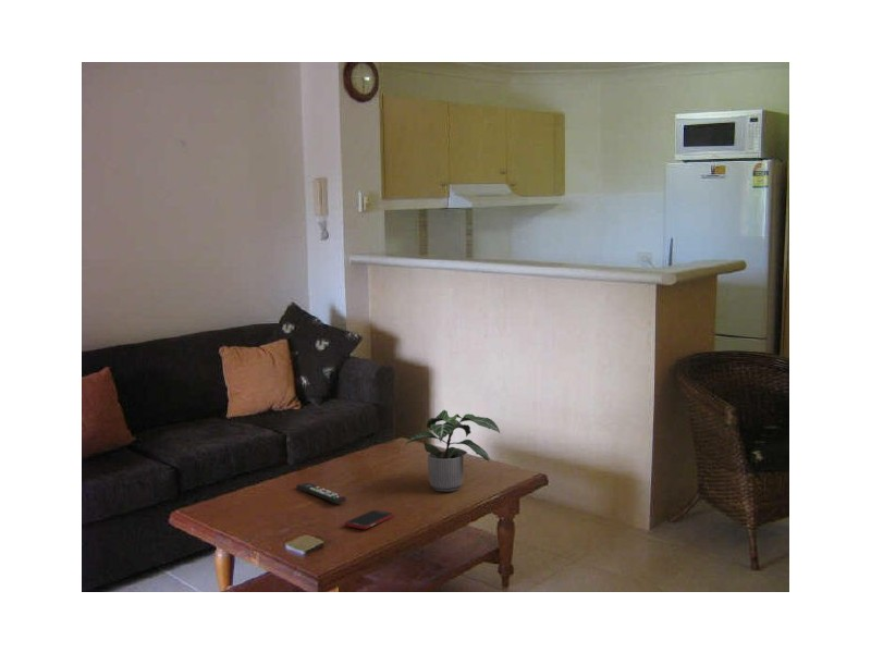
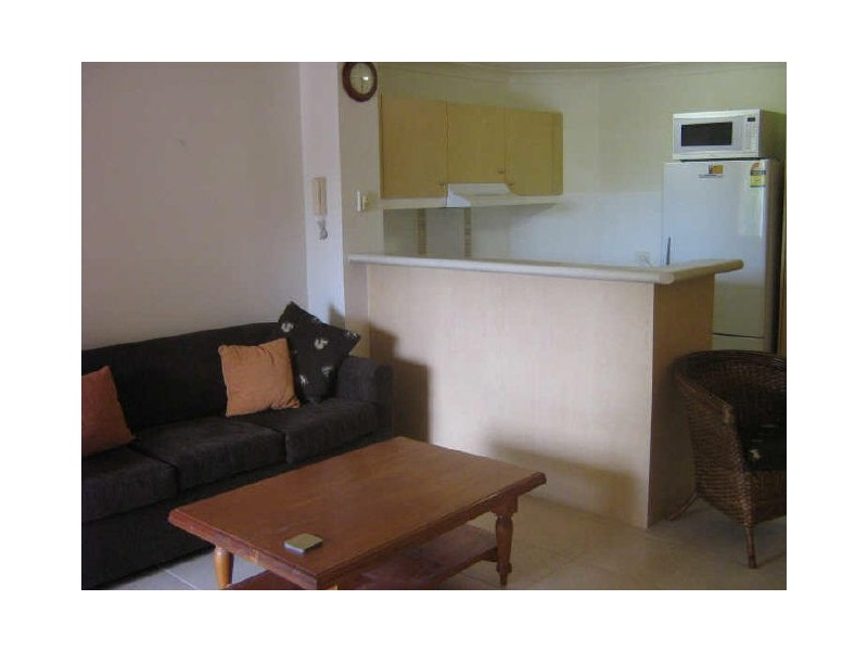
- cell phone [344,509,394,530]
- potted plant [404,409,501,493]
- remote control [296,482,347,505]
